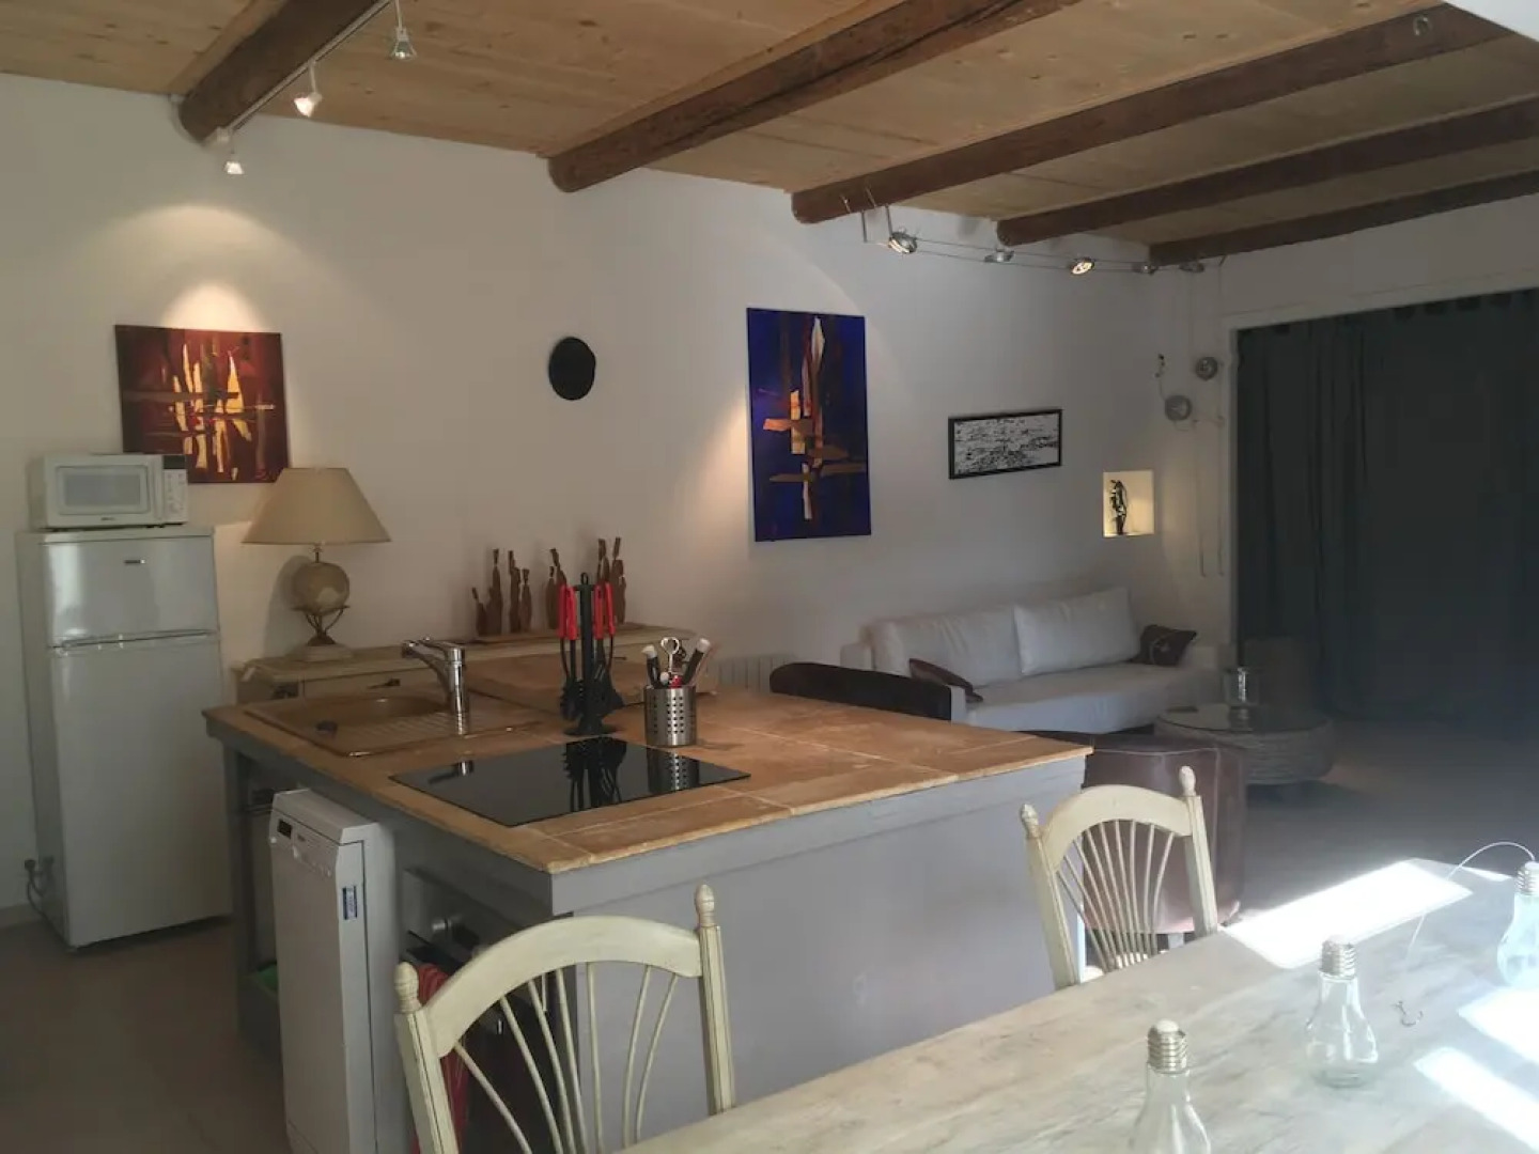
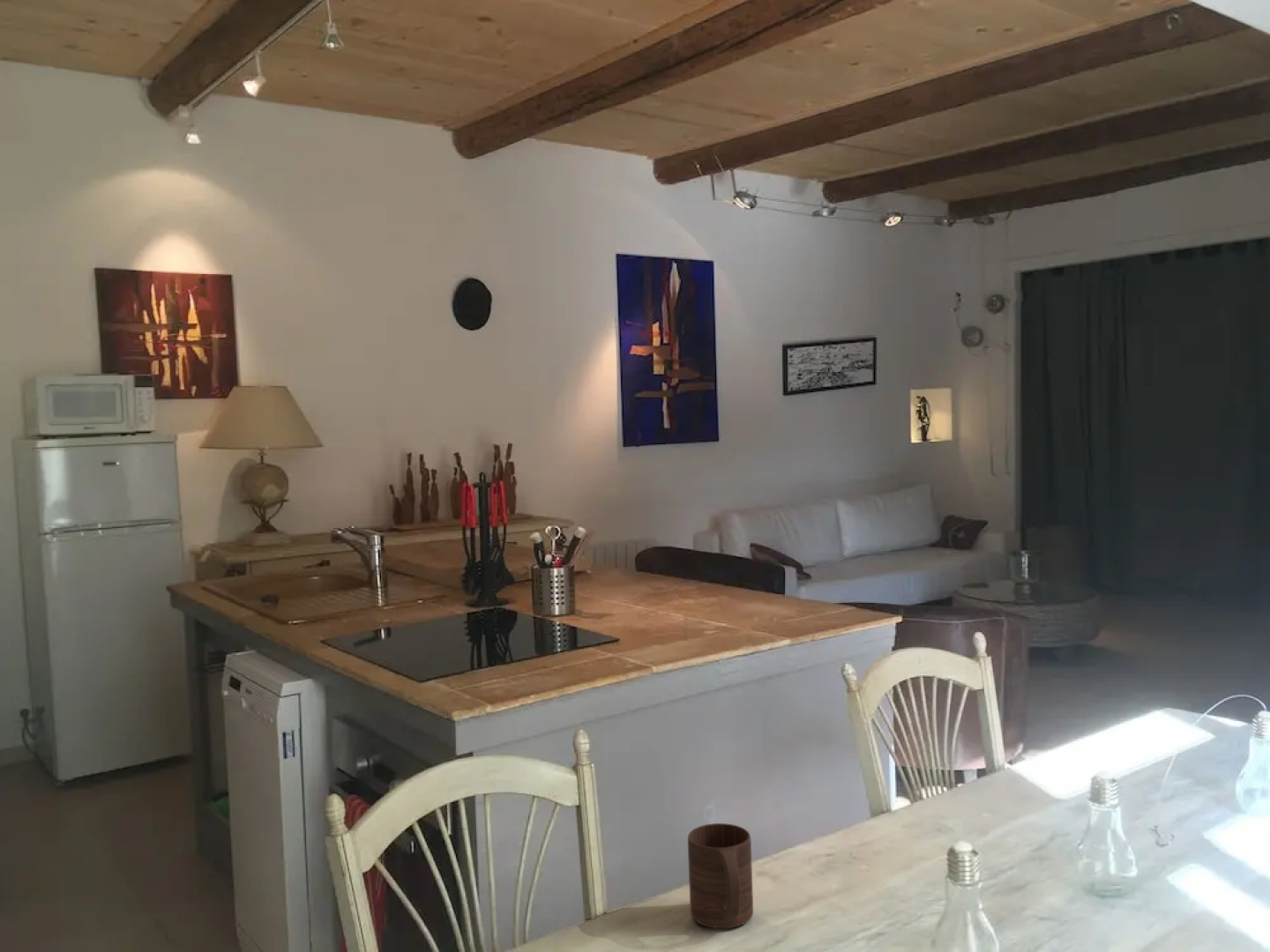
+ cup [687,822,754,929]
